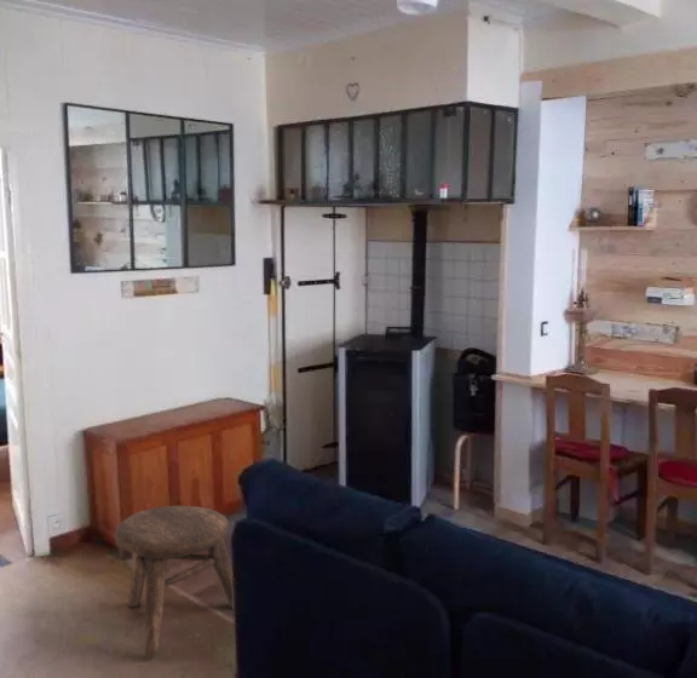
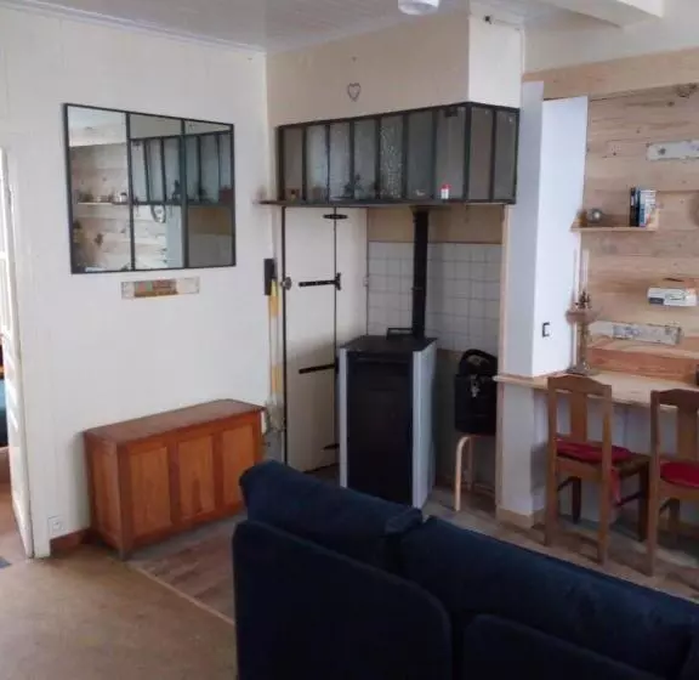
- stool [114,505,234,659]
